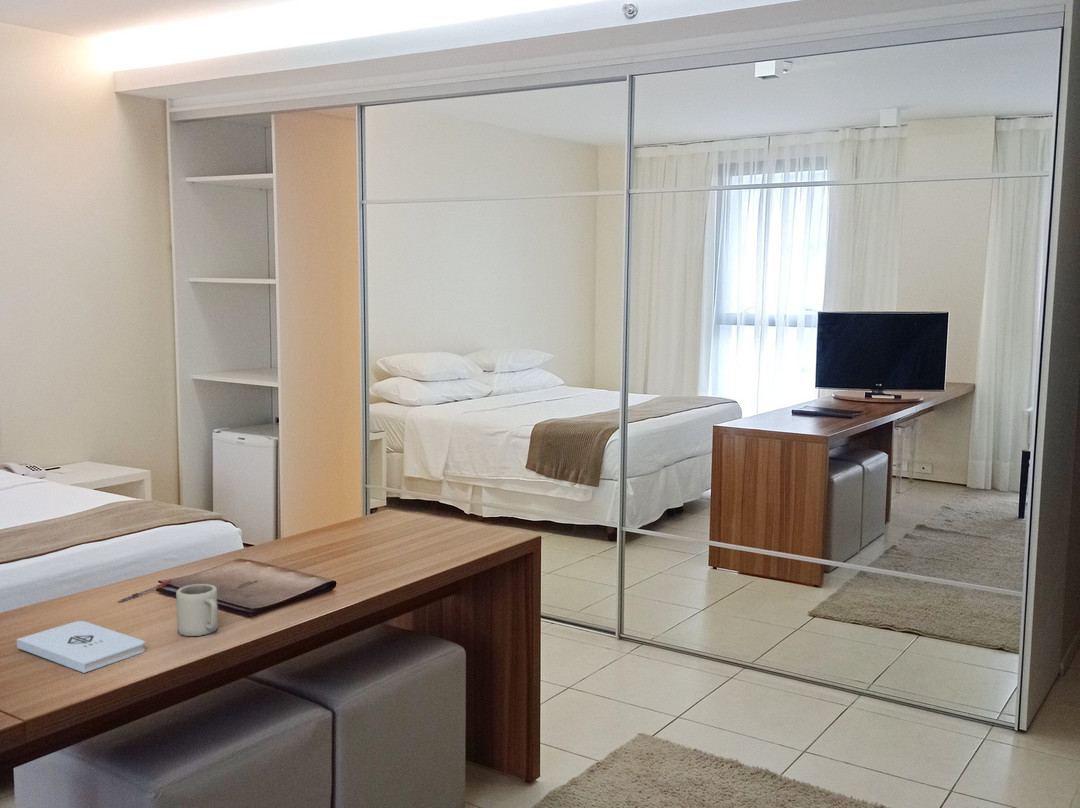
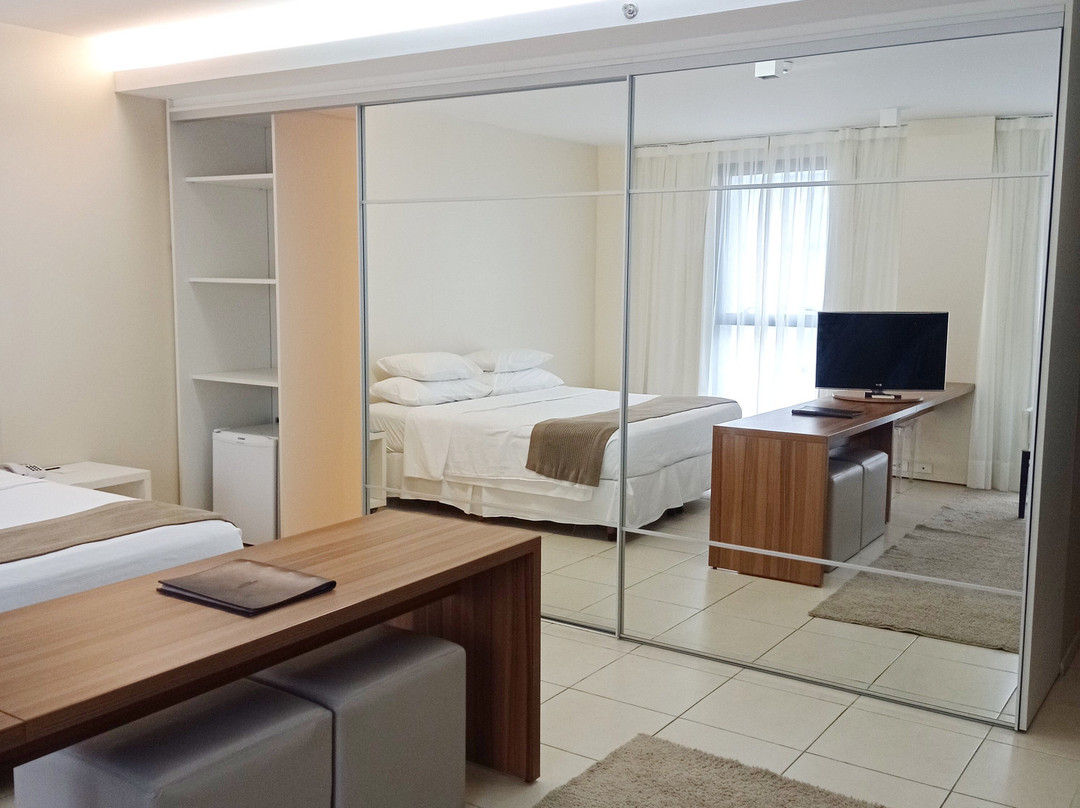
- cup [175,583,219,637]
- notepad [16,620,146,674]
- pen [118,579,173,603]
